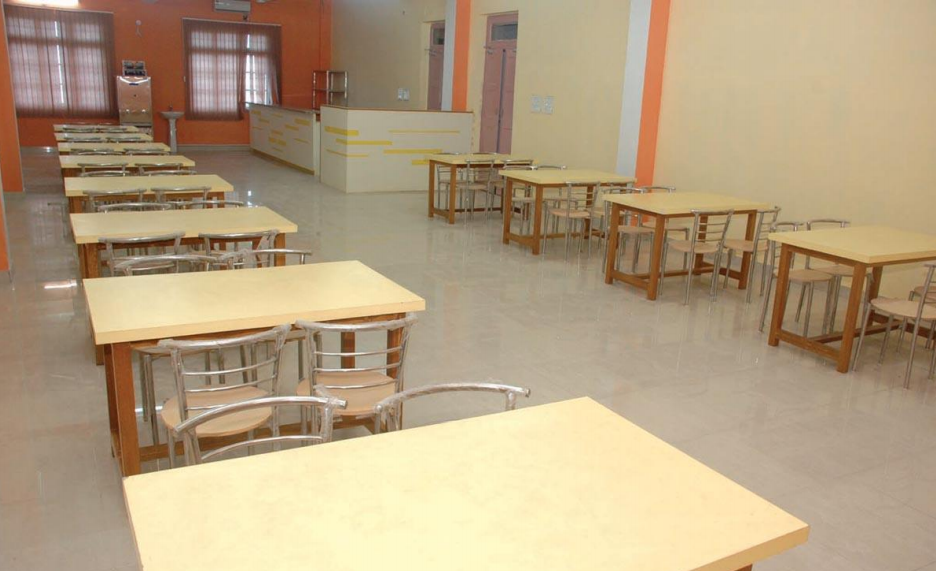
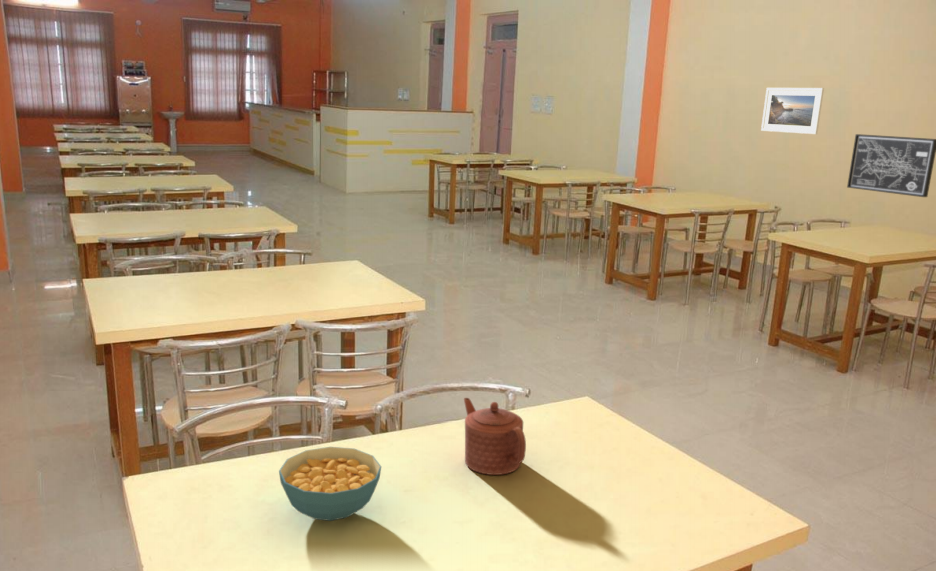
+ teapot [463,397,527,476]
+ wall art [846,133,936,198]
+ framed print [760,87,825,135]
+ cereal bowl [278,446,382,522]
